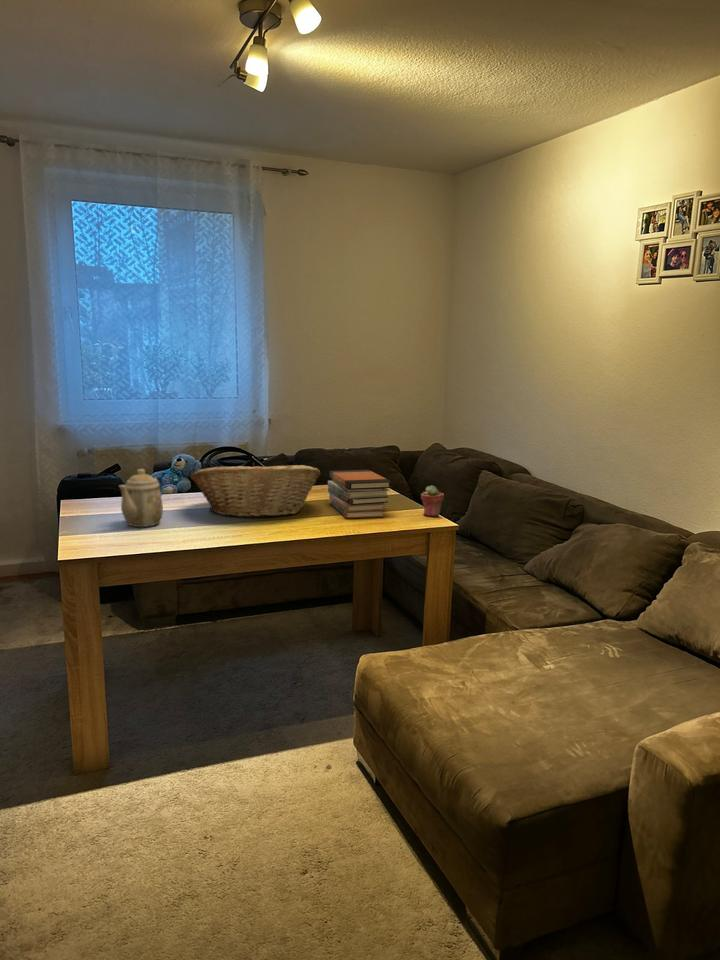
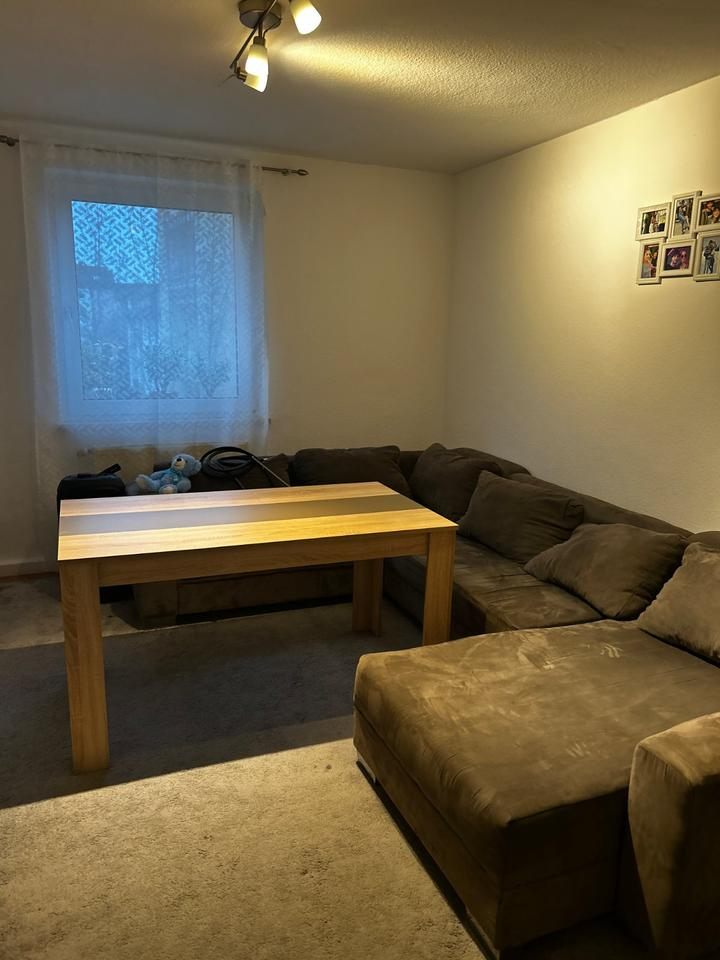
- teapot [118,468,164,528]
- fruit basket [189,462,321,518]
- potted succulent [420,484,445,517]
- book stack [327,469,393,519]
